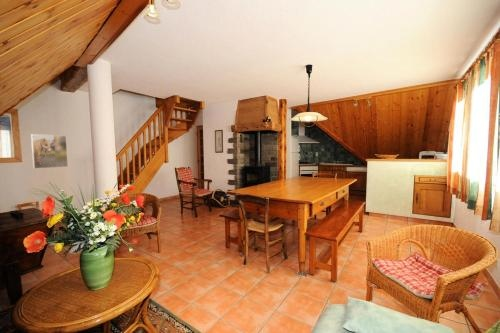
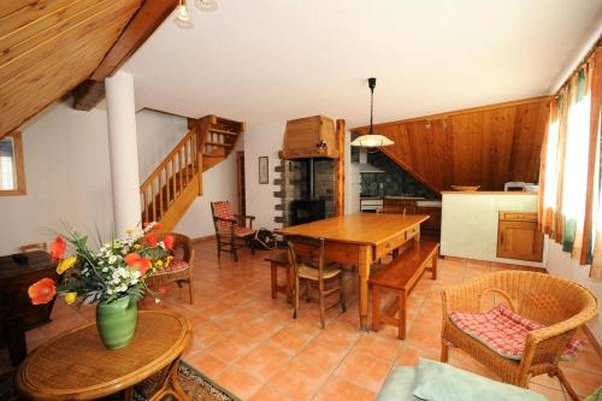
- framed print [30,133,69,170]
